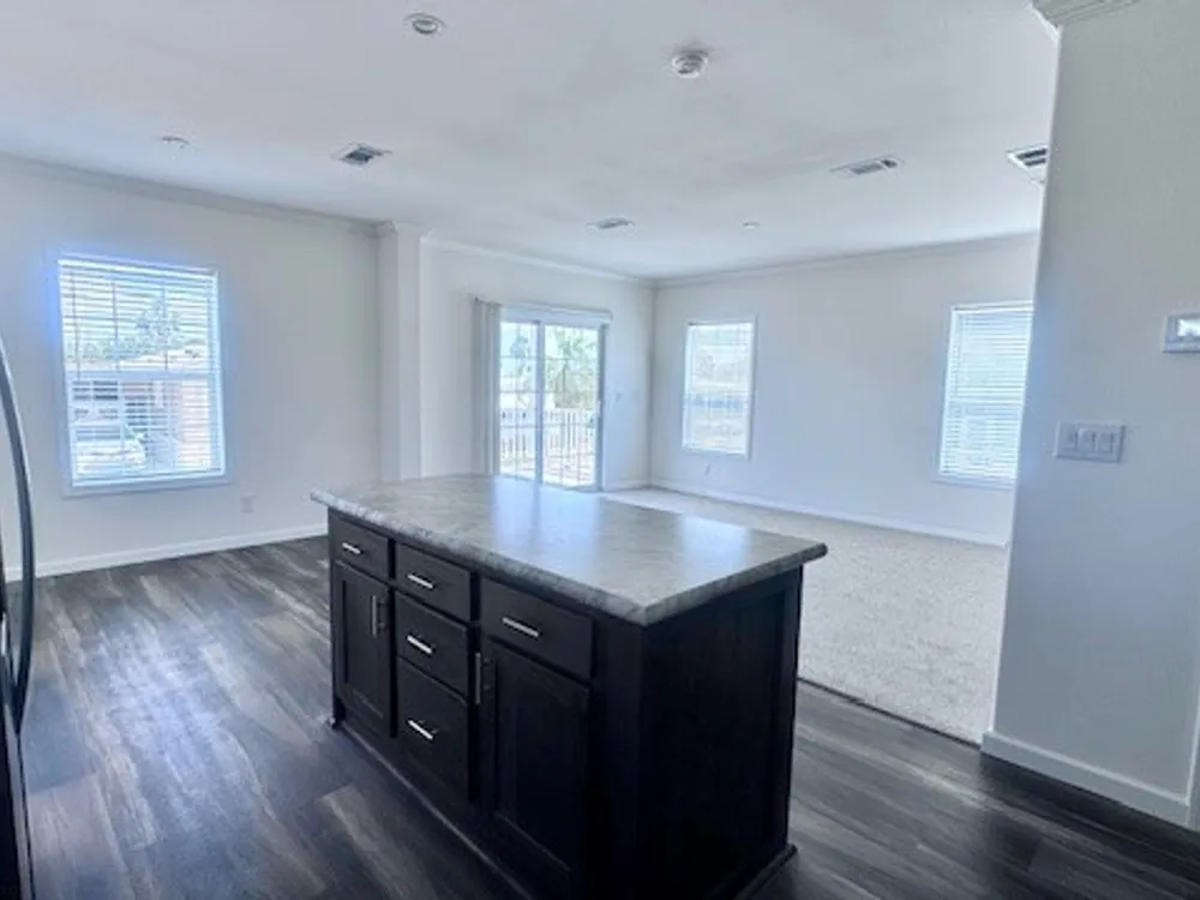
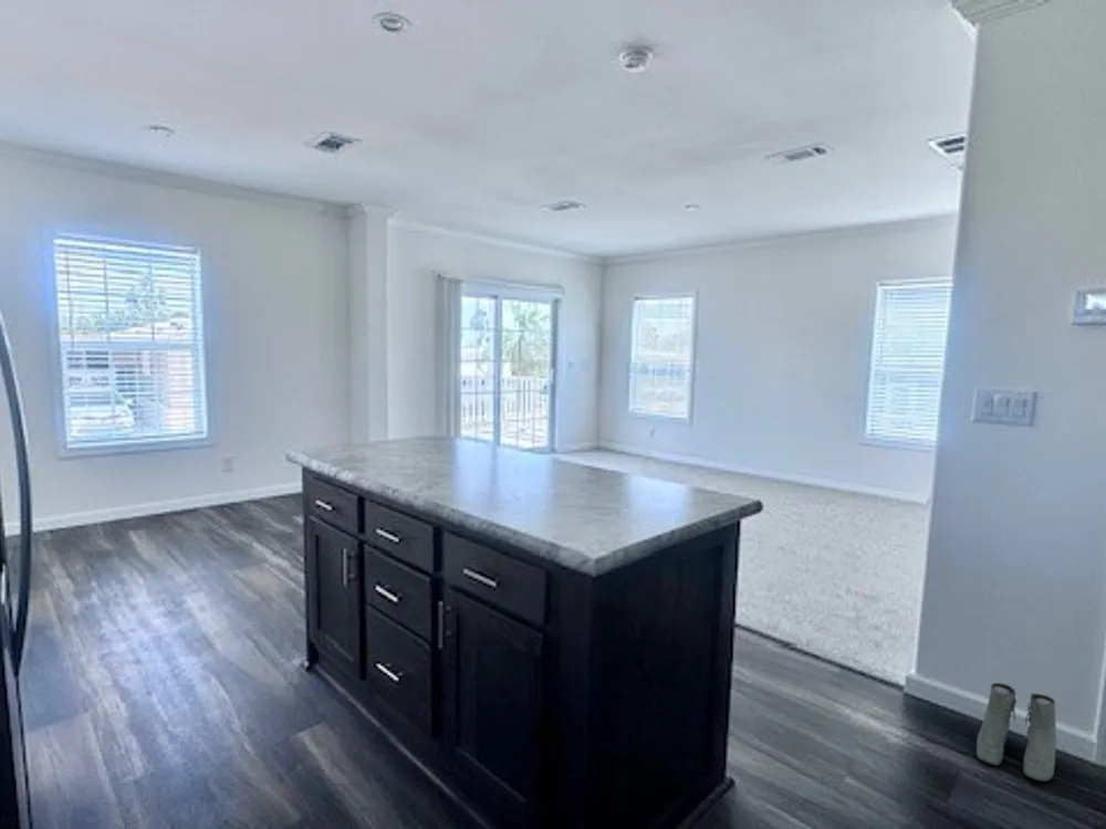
+ boots [975,682,1057,783]
